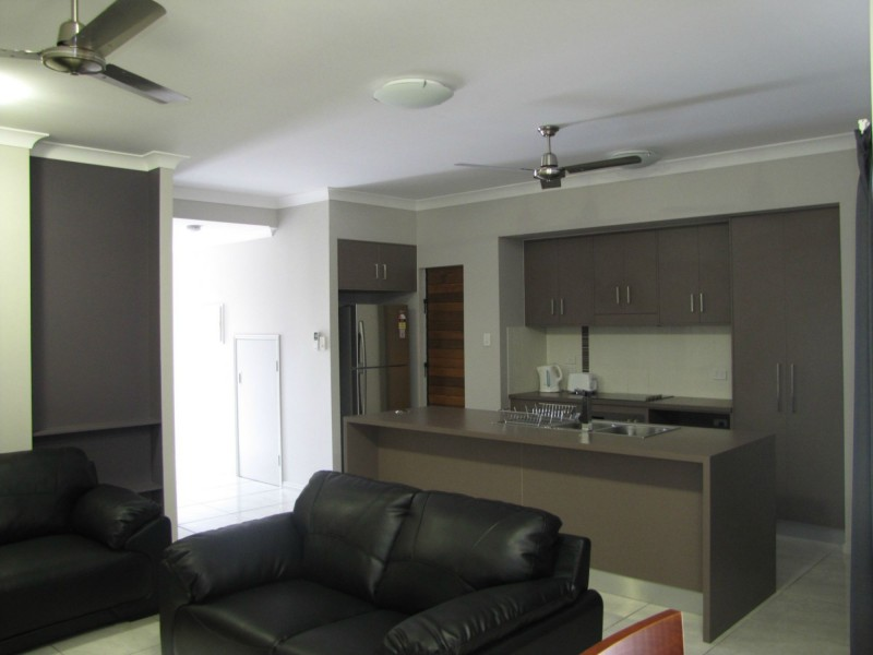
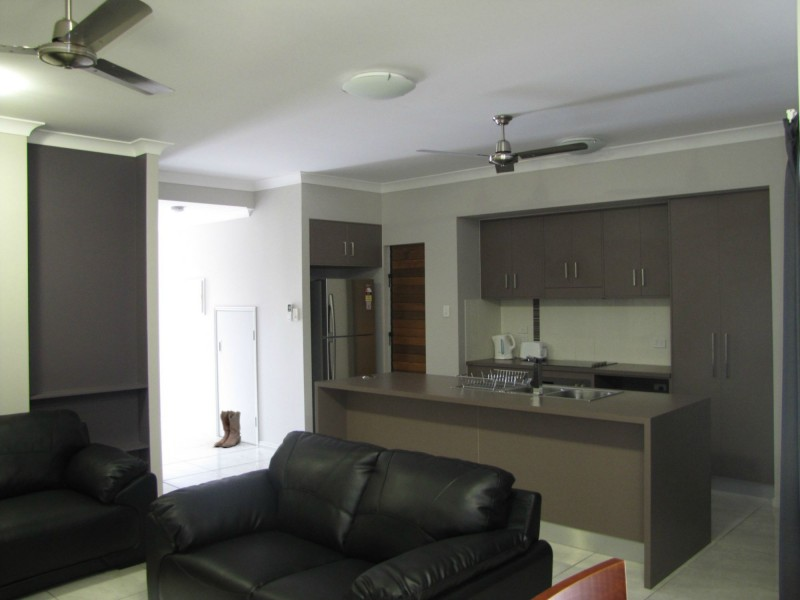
+ boots [213,409,242,448]
